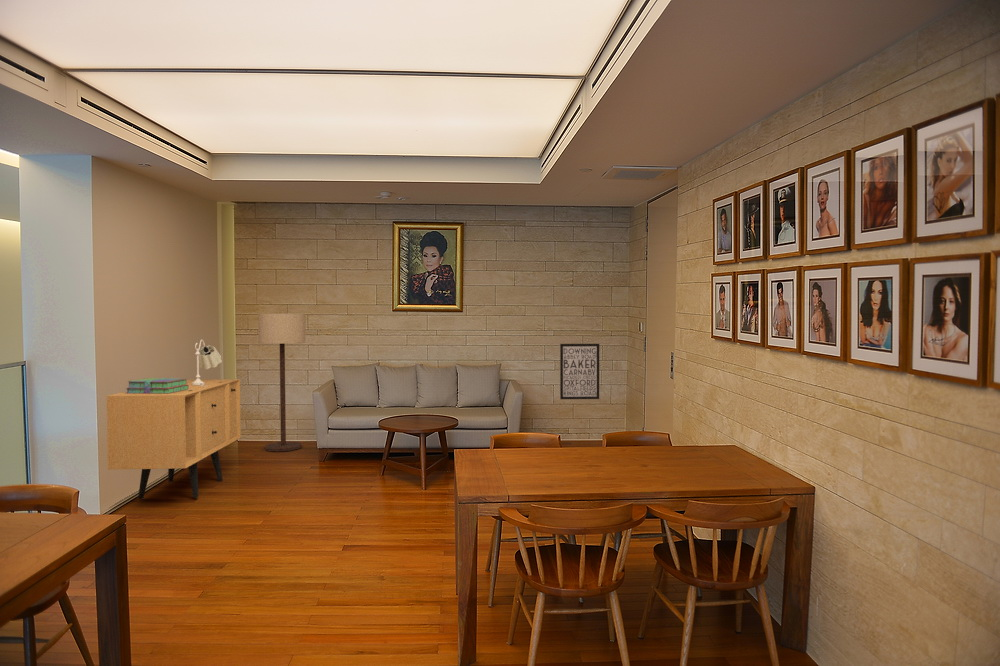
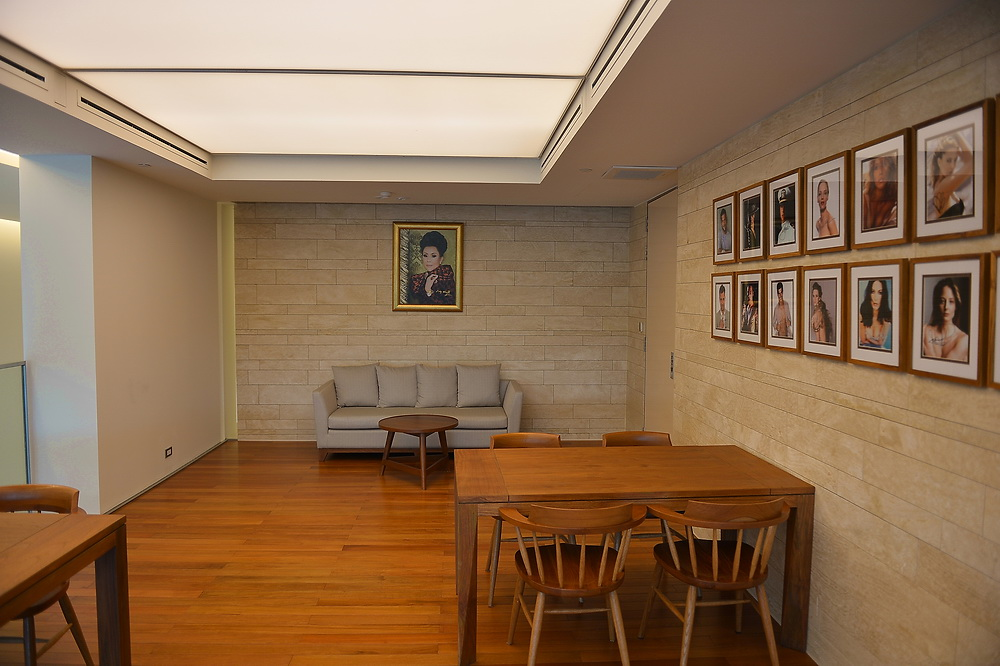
- floor lamp [257,313,306,453]
- stack of books [125,377,189,394]
- wall art [559,343,600,400]
- sideboard [106,378,242,500]
- table lamp [192,339,223,386]
